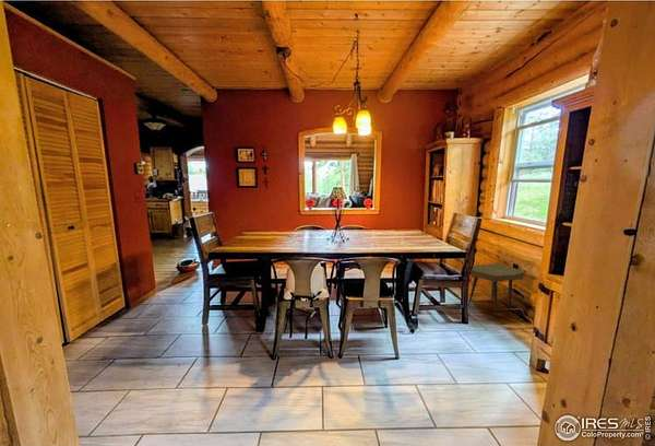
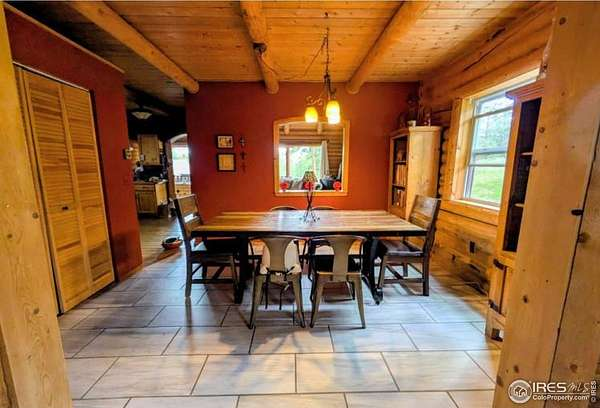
- side table [467,262,526,319]
